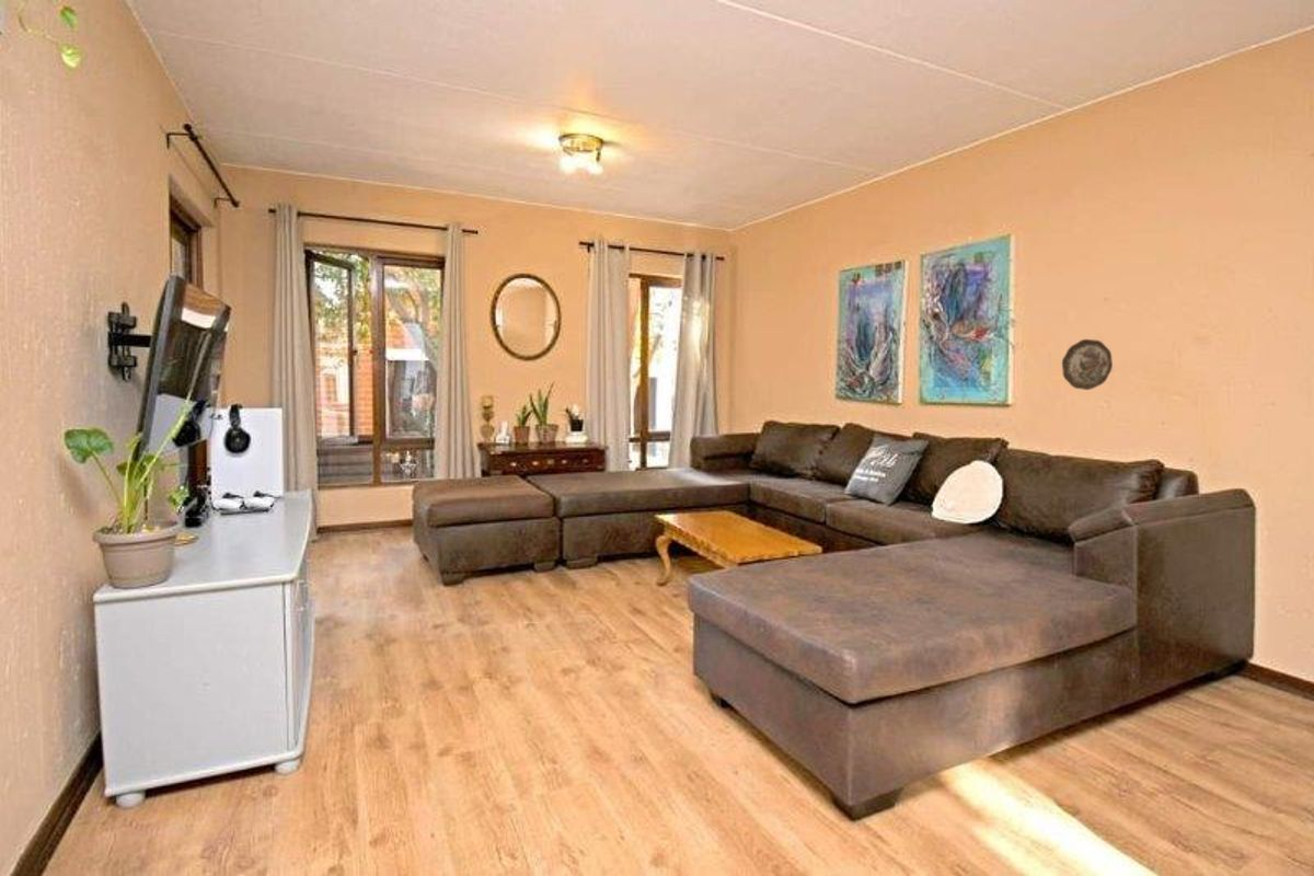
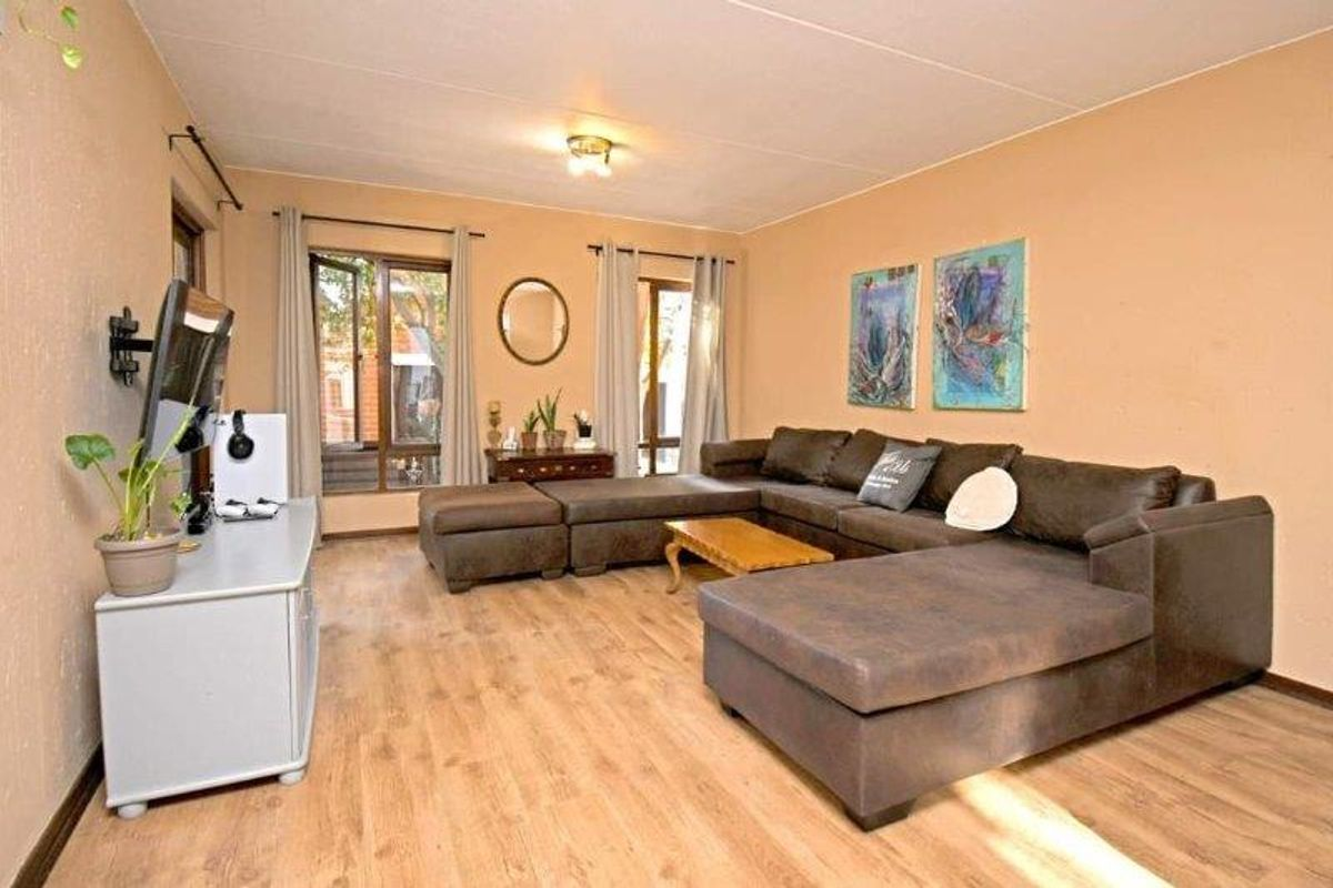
- decorative plate [1061,338,1114,391]
